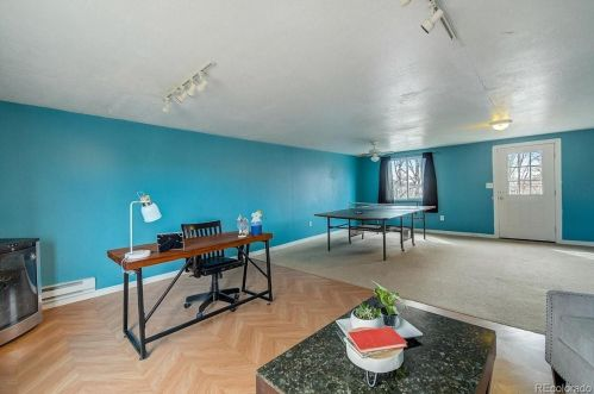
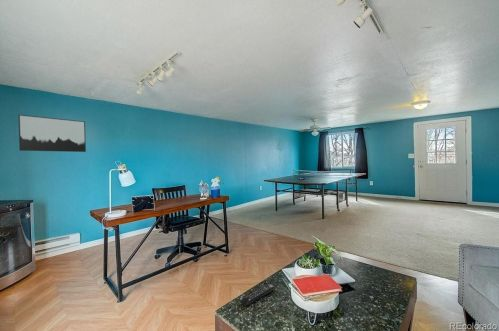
+ wall art [17,114,87,153]
+ remote control [240,283,277,307]
